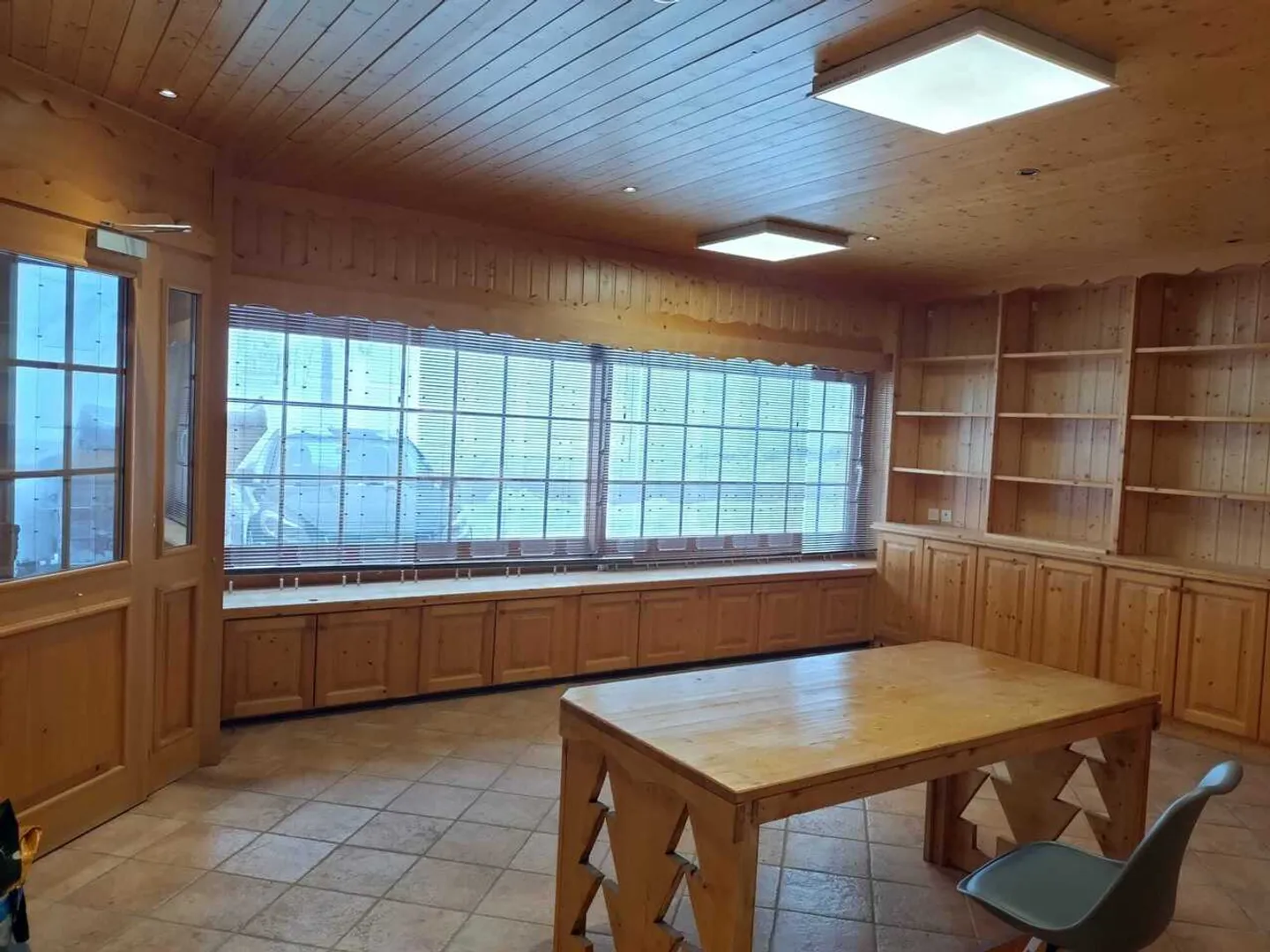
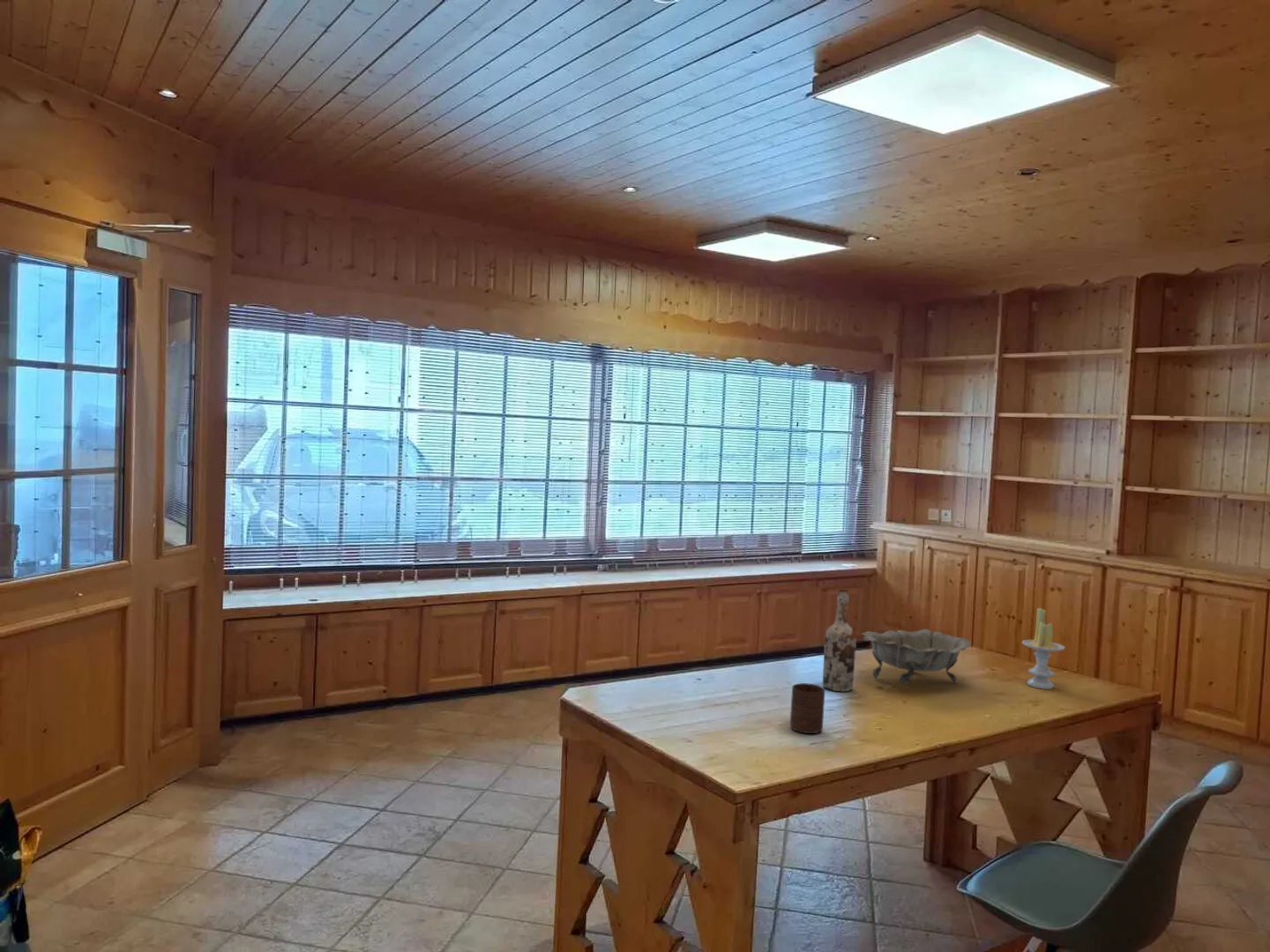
+ cup [789,682,826,734]
+ decorative bowl [861,628,972,685]
+ candle [1021,606,1065,690]
+ wine bottle [822,589,857,692]
